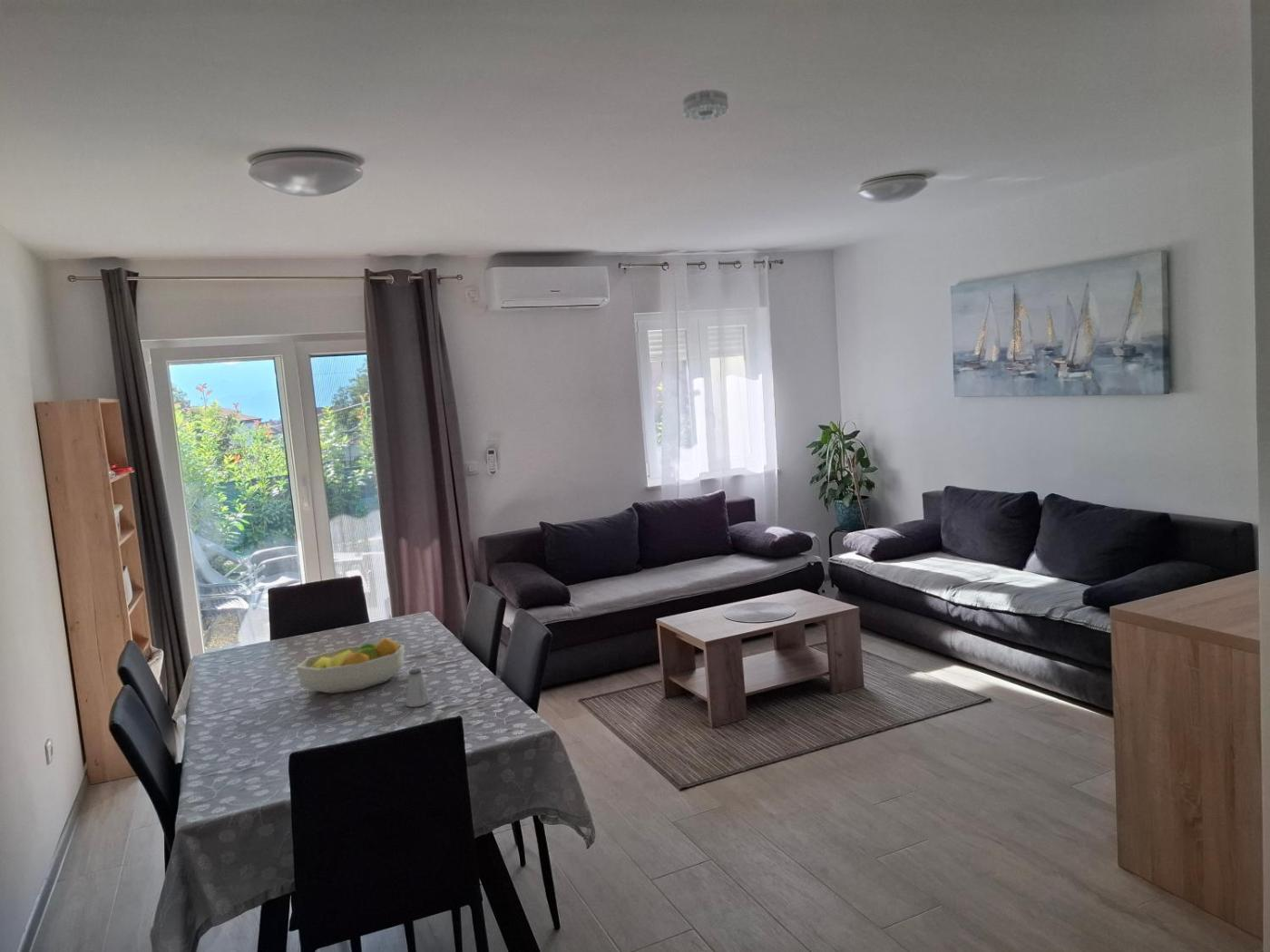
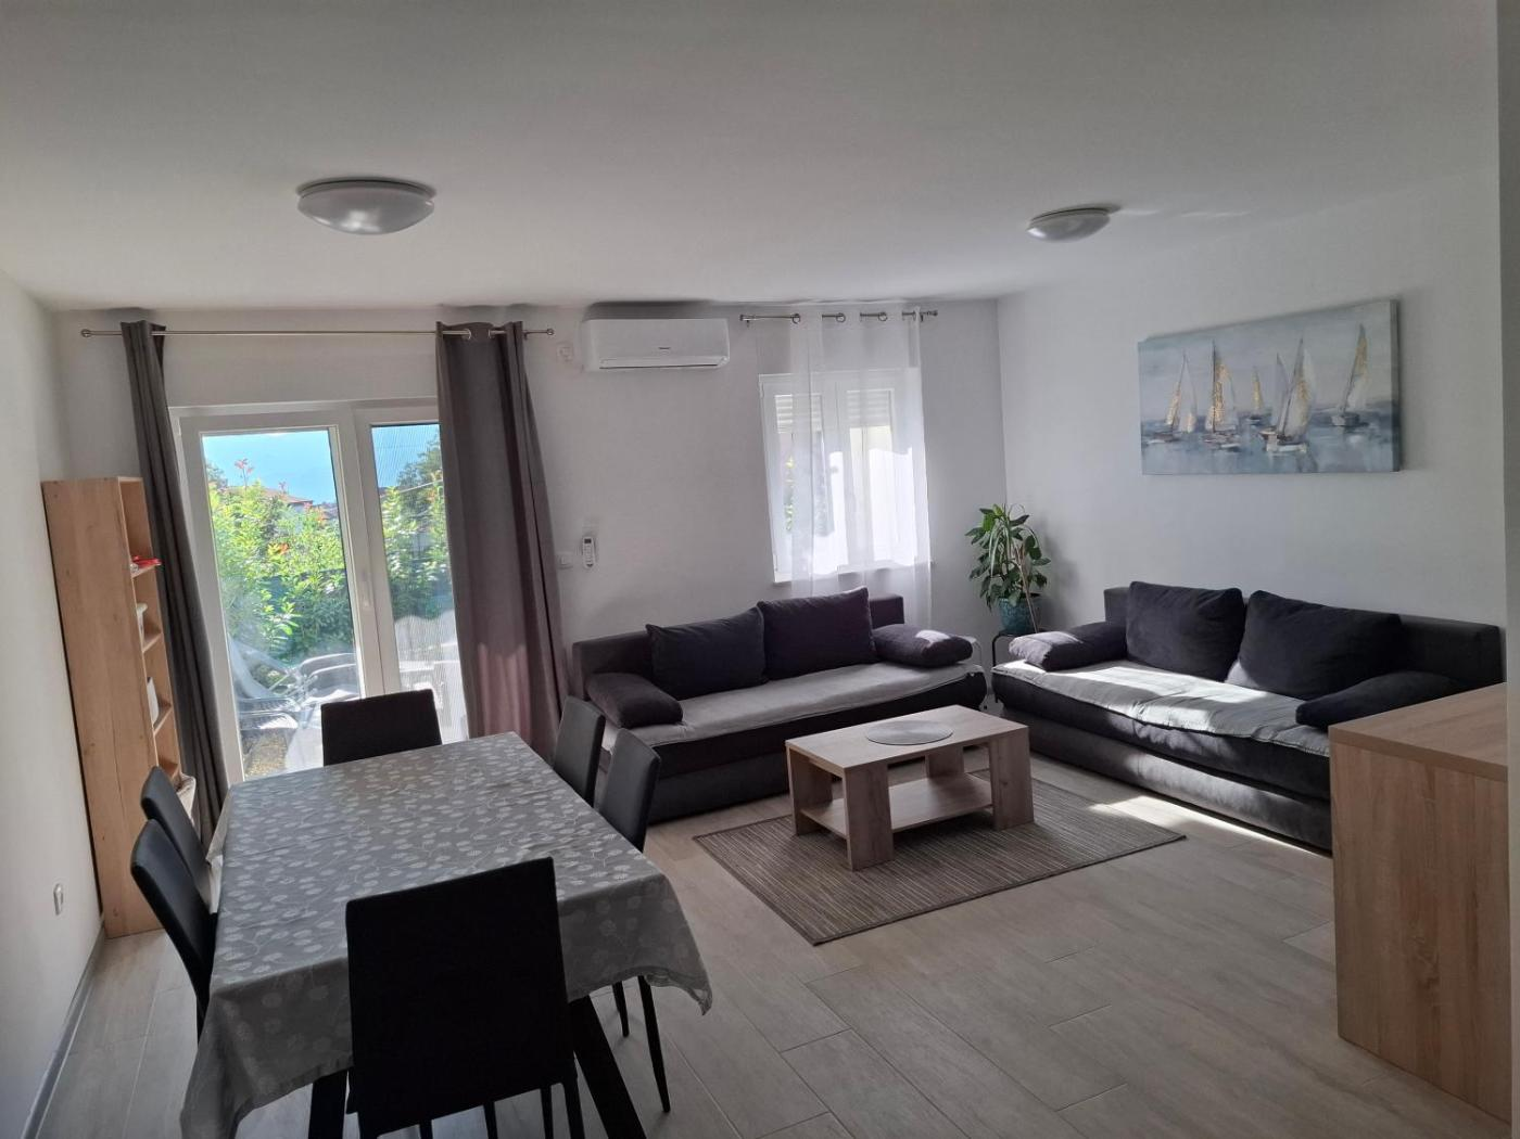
- fruit bowl [296,636,405,695]
- smoke detector [682,89,729,121]
- saltshaker [405,668,432,708]
